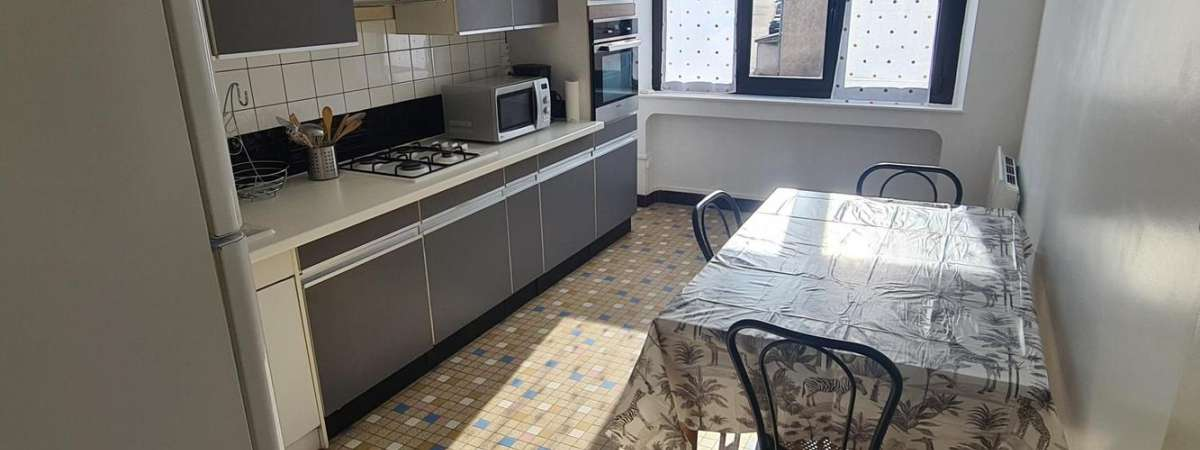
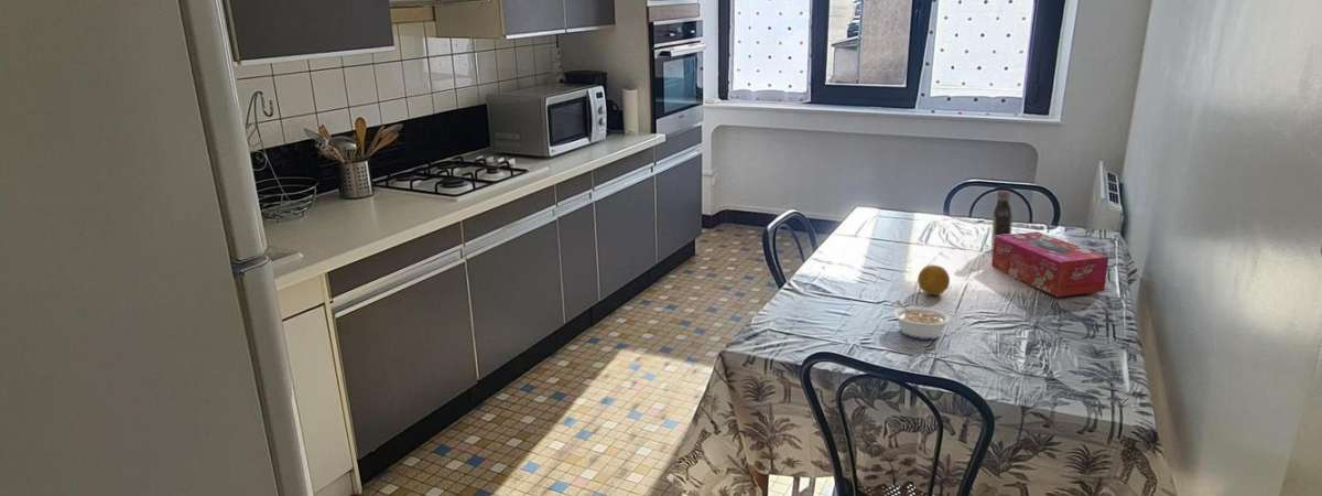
+ bottle [990,190,1014,251]
+ tissue box [990,230,1109,298]
+ fruit [917,265,951,296]
+ legume [892,299,952,341]
